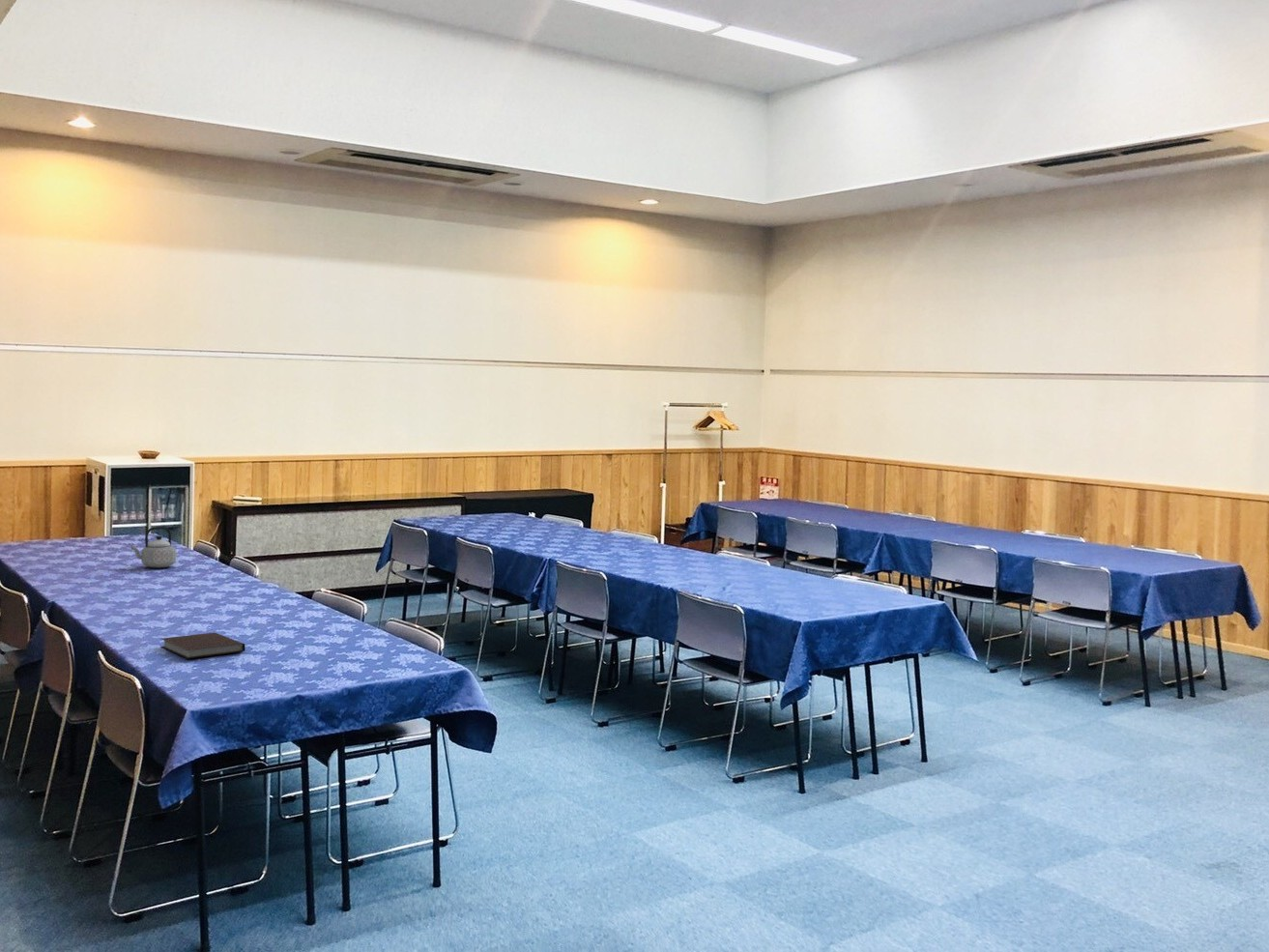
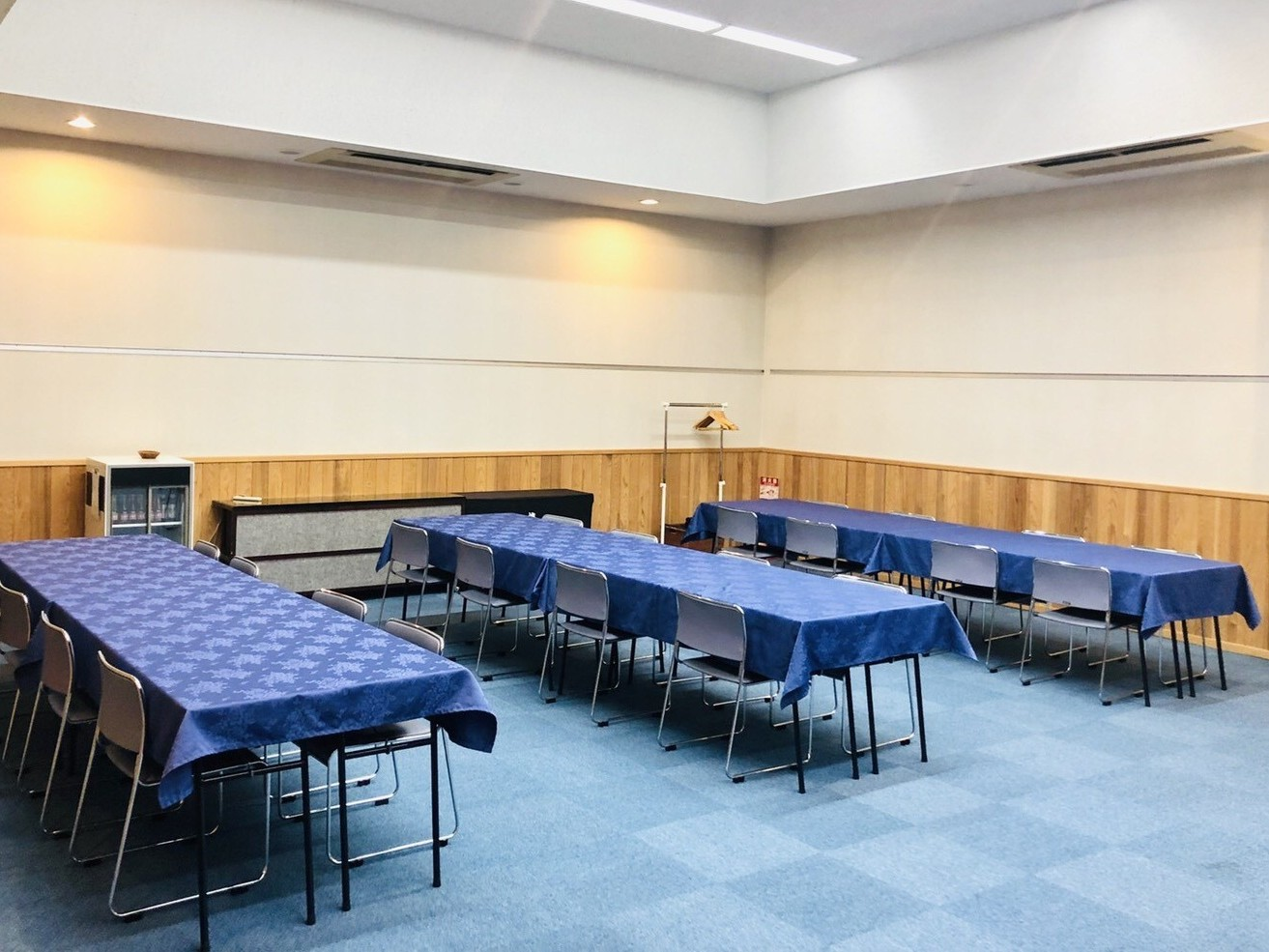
- teapot [130,526,177,569]
- notebook [160,632,245,659]
